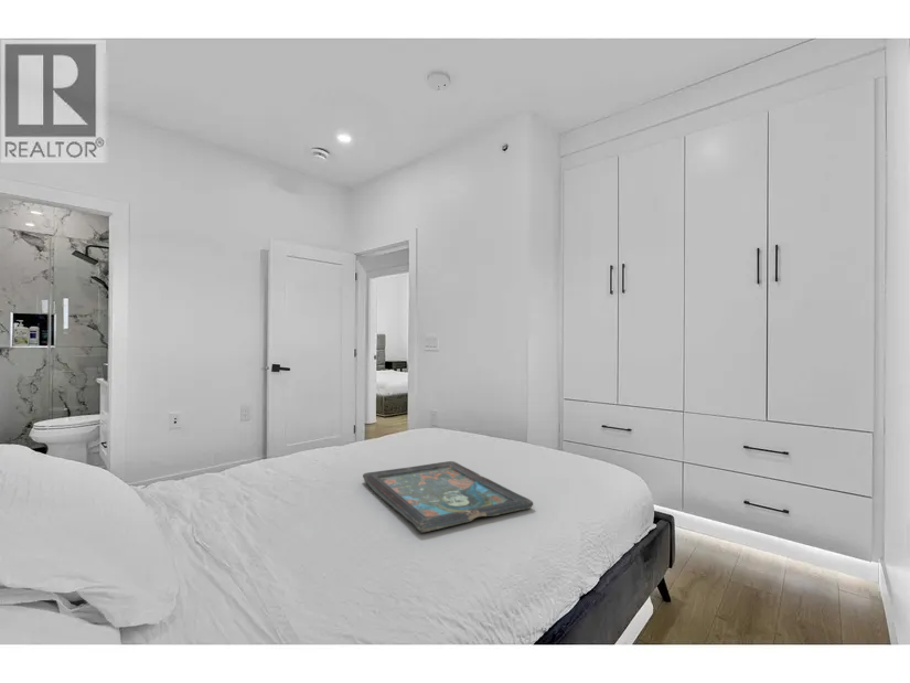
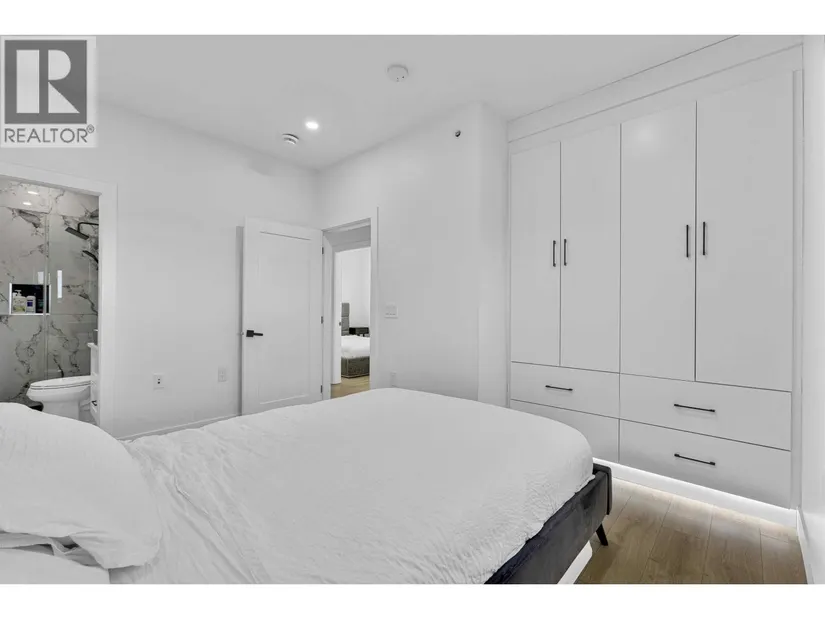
- decorative tray [362,460,534,534]
